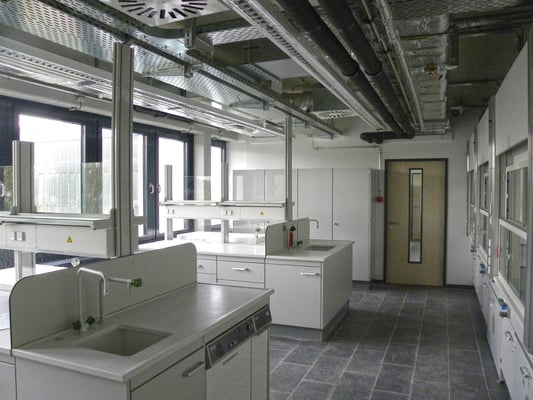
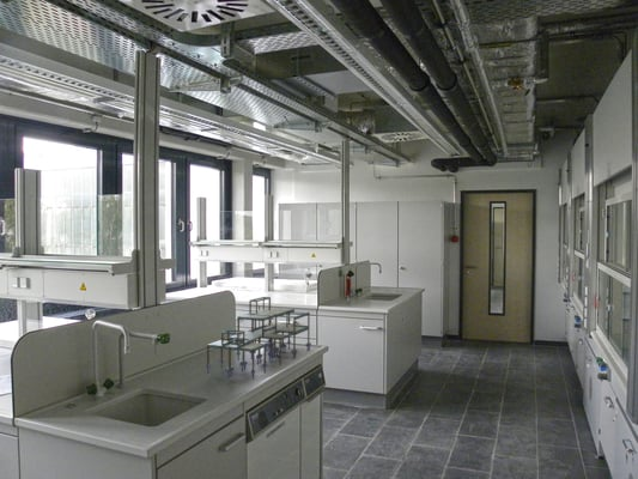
+ laboratory equipment [205,296,312,381]
